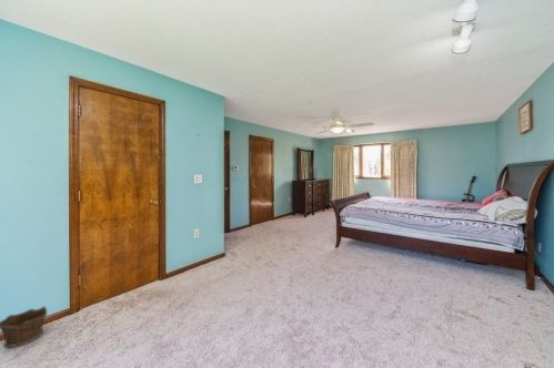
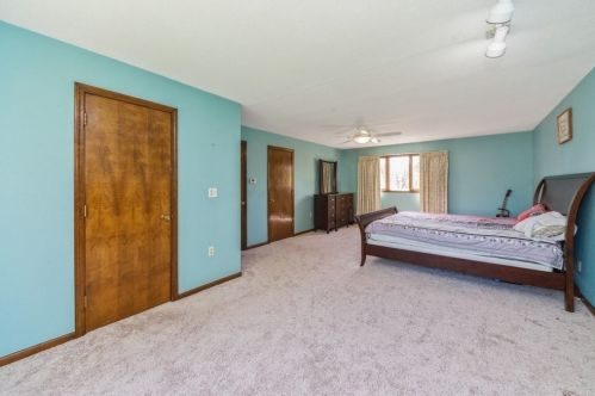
- clay pot [0,305,49,348]
